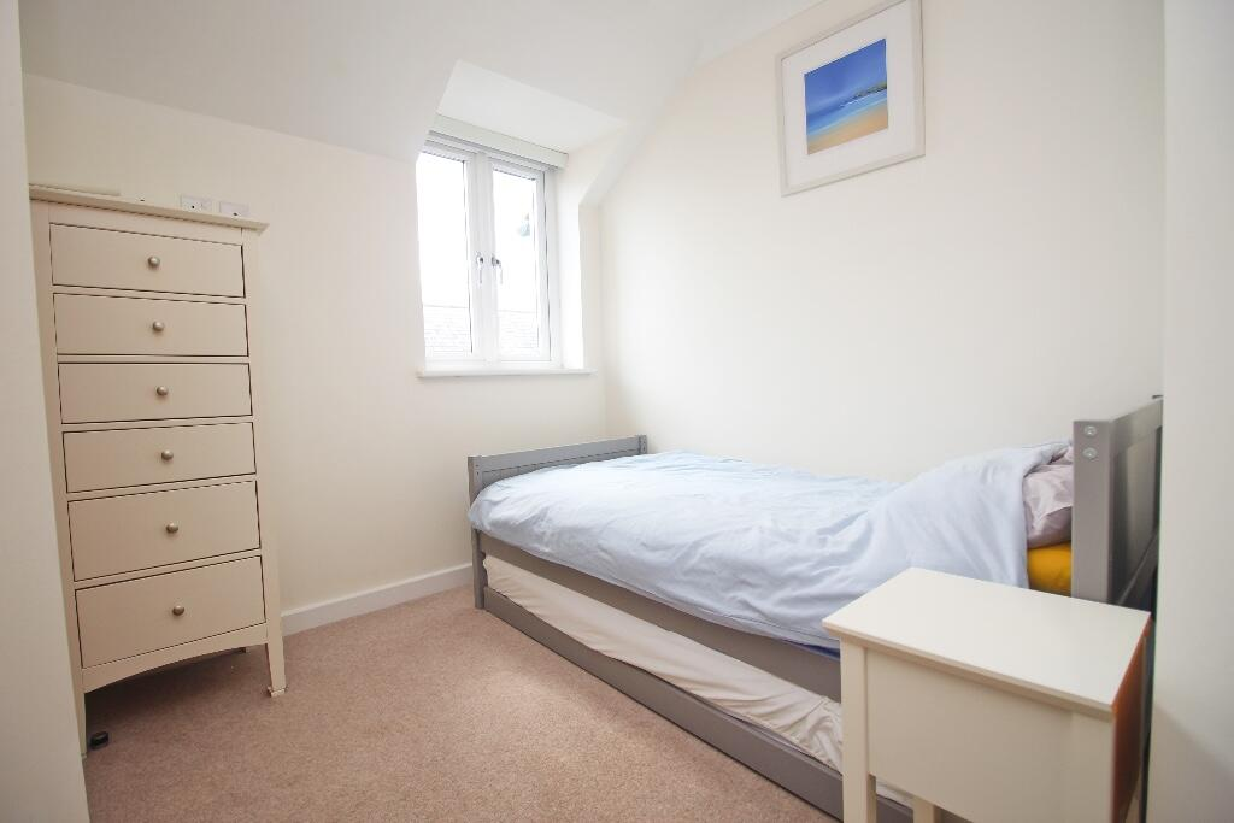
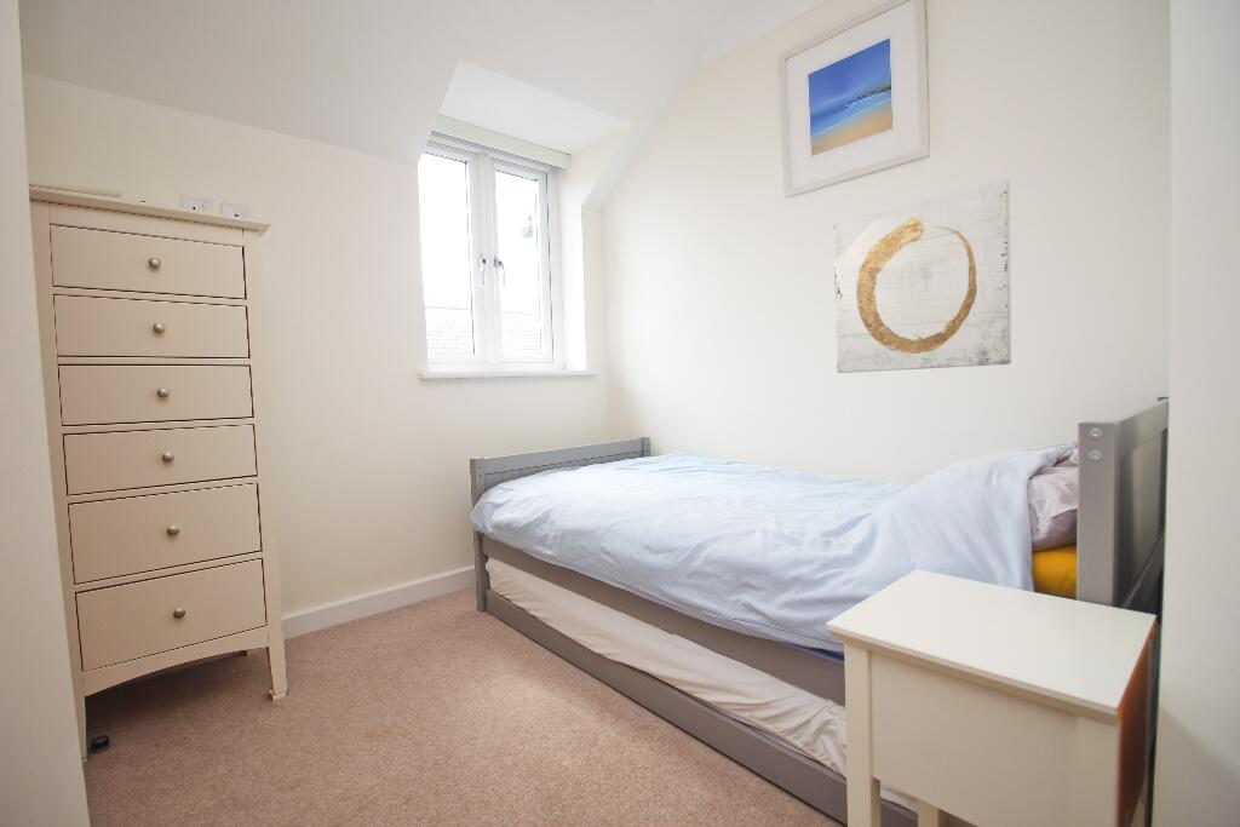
+ wall art [833,177,1012,374]
